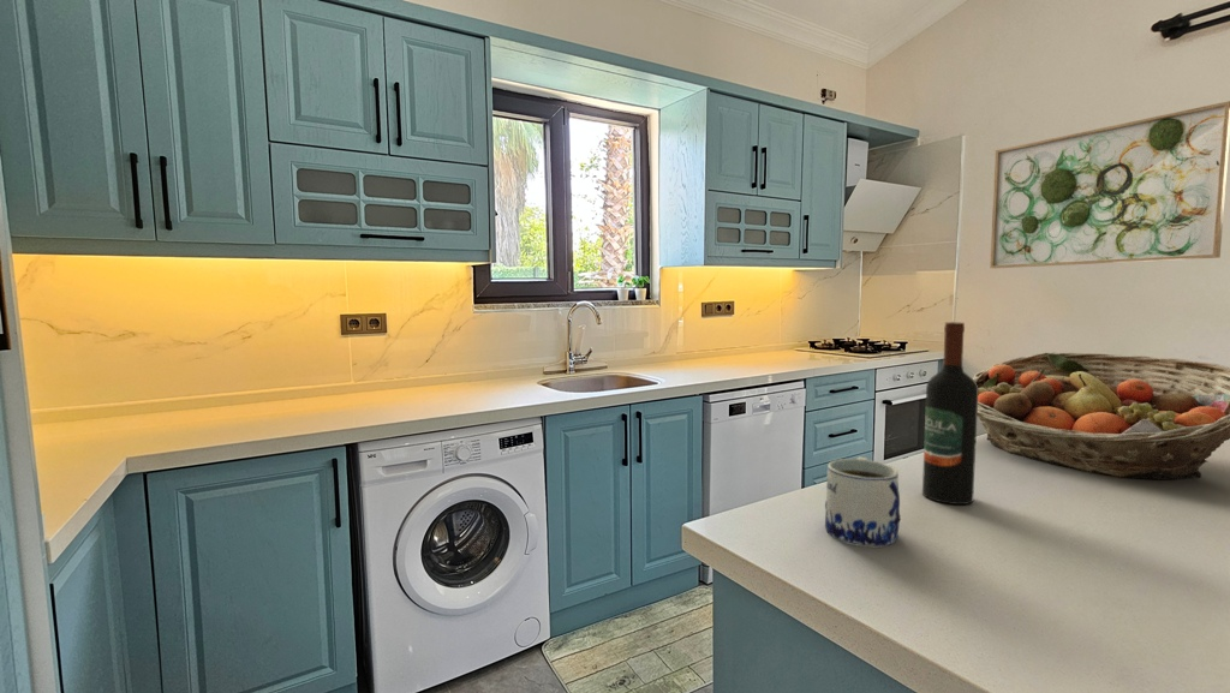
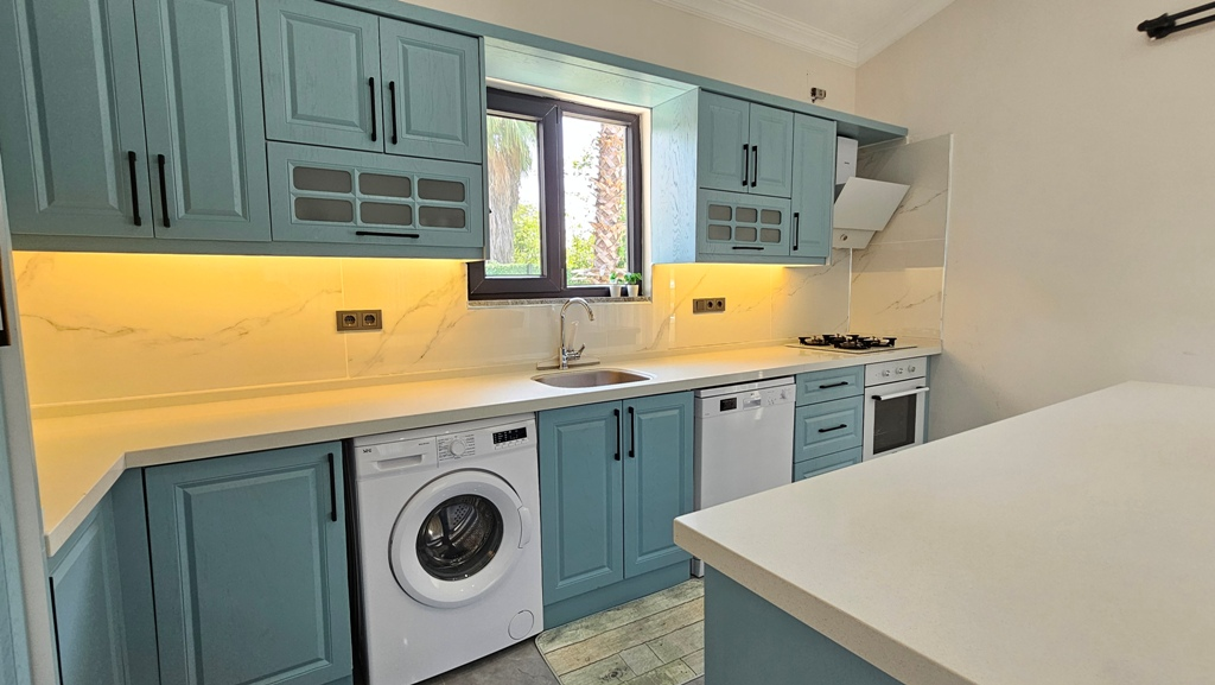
- wine bottle [921,321,978,506]
- fruit basket [972,352,1230,480]
- wall art [989,100,1230,269]
- mug [824,456,902,549]
